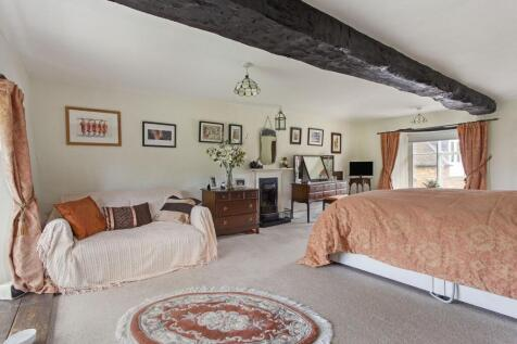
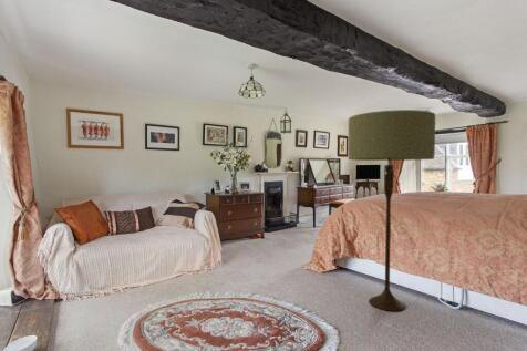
+ floor lamp [347,109,436,312]
